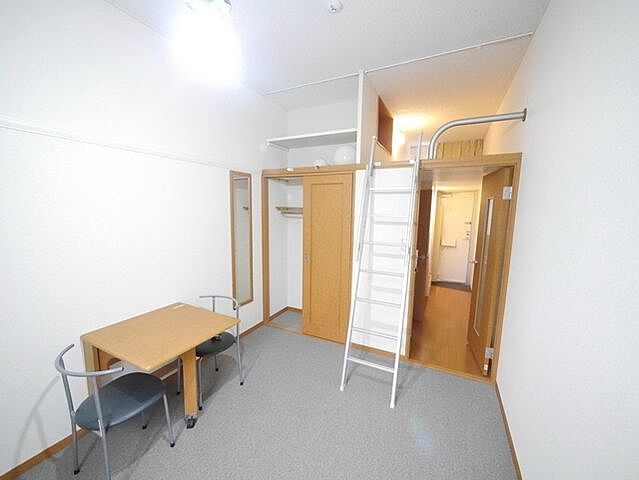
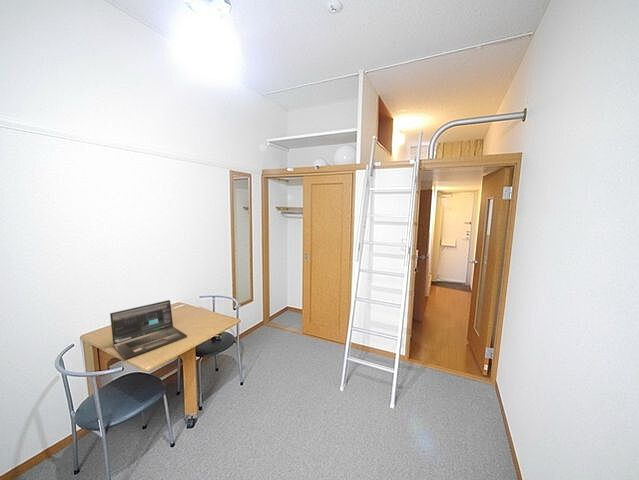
+ laptop [109,299,188,360]
